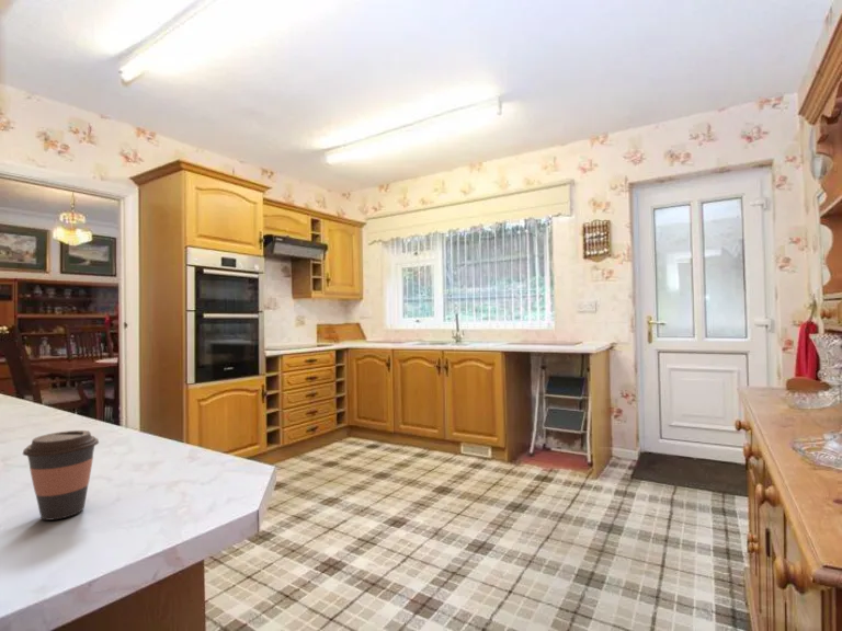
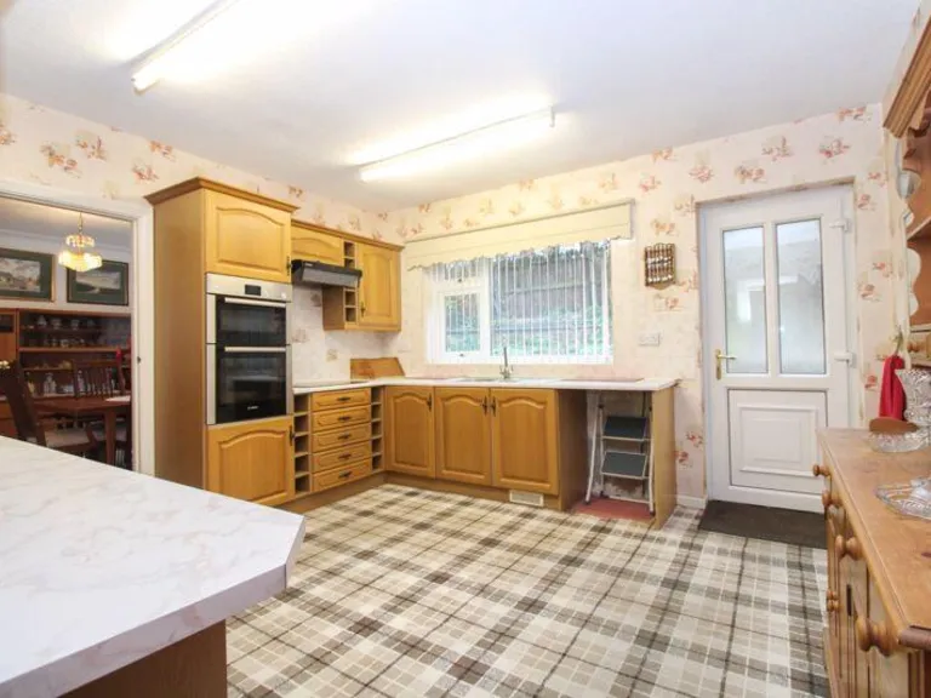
- coffee cup [22,429,100,521]
